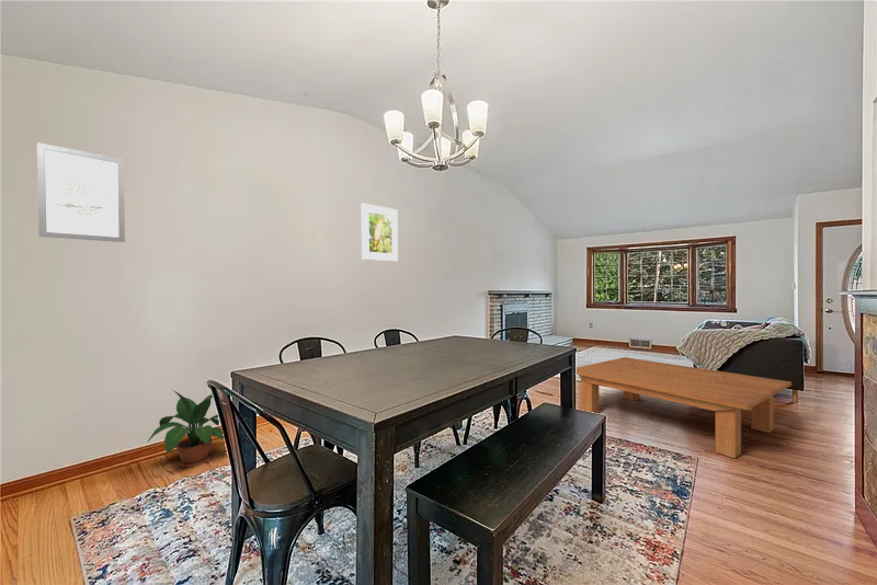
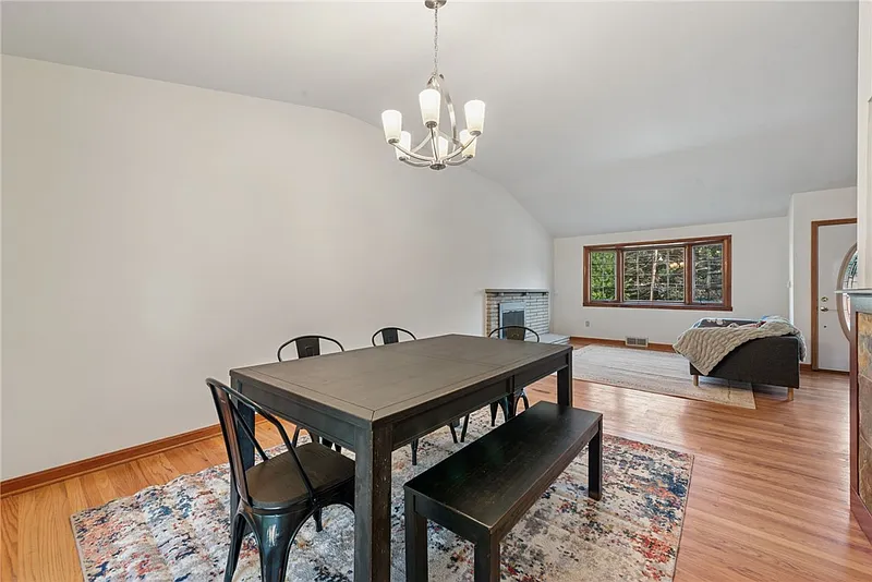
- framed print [361,203,399,262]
- coffee table [576,356,793,459]
- potted plant [146,389,225,468]
- wall art [36,141,126,243]
